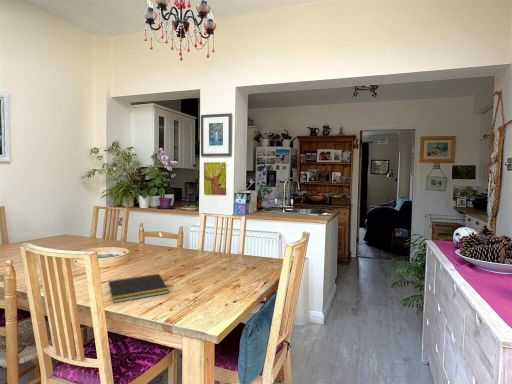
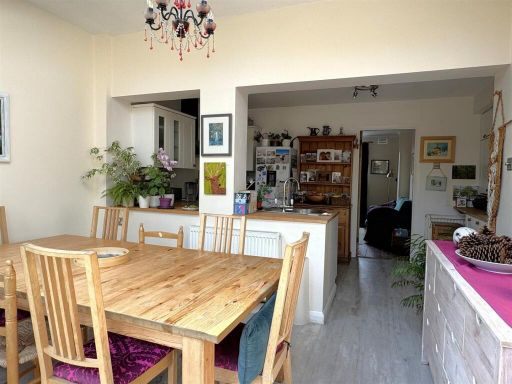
- notepad [106,273,170,304]
